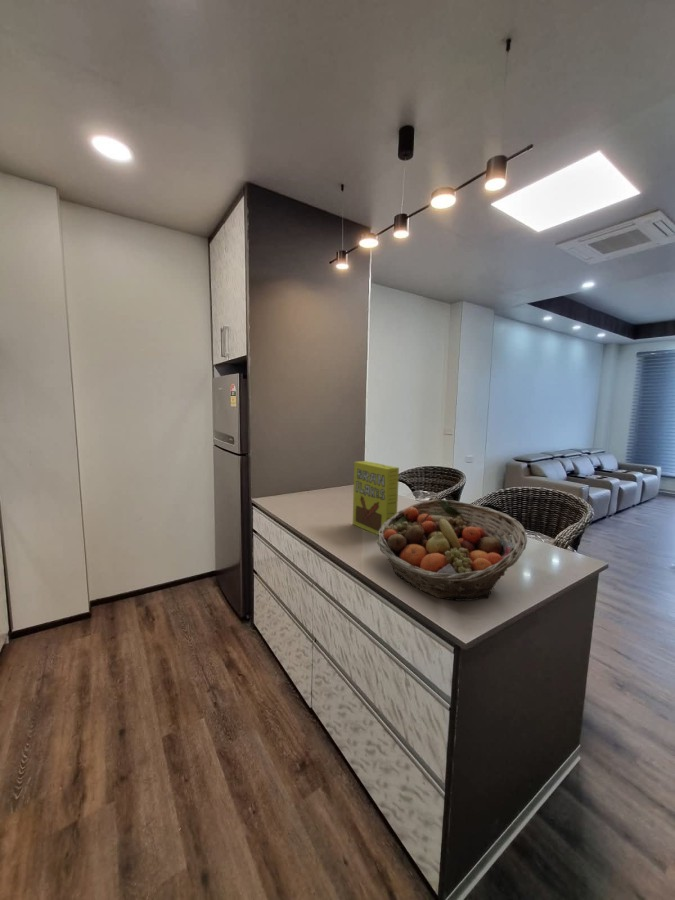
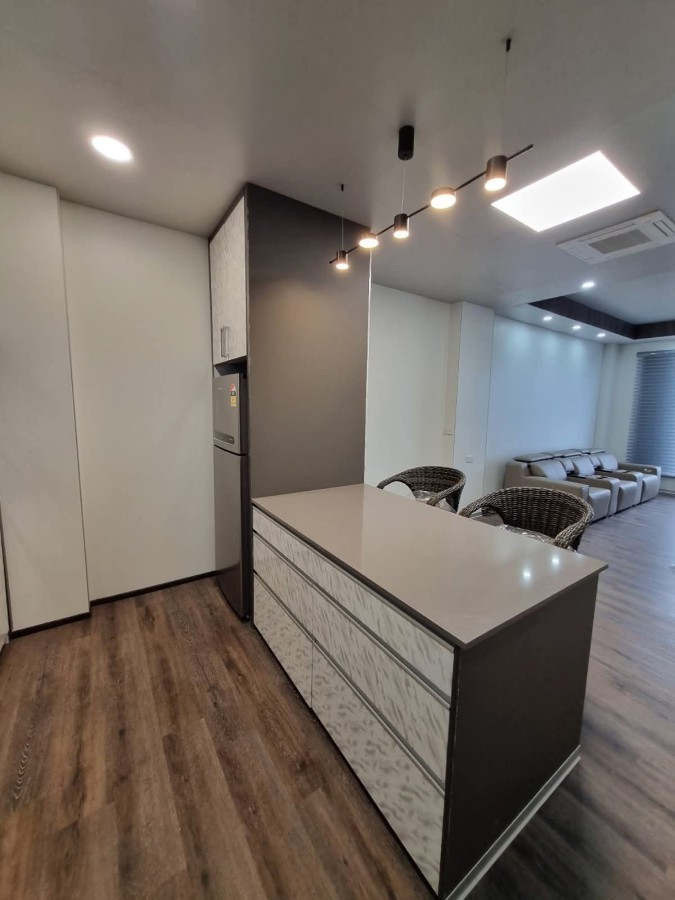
- fruit basket [377,498,528,602]
- cereal box [352,460,400,536]
